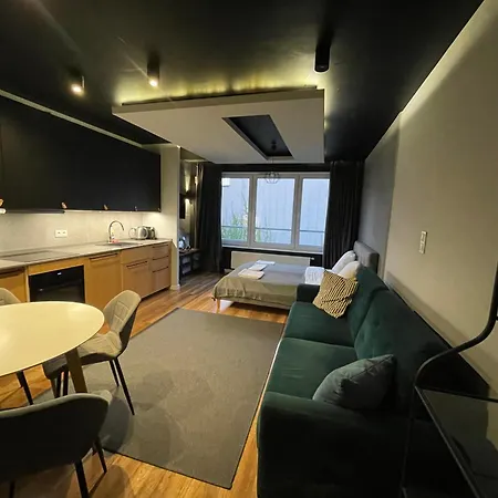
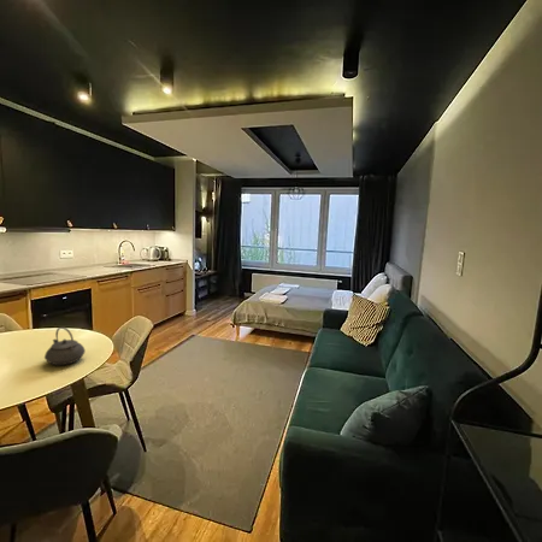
+ teapot [43,325,87,366]
